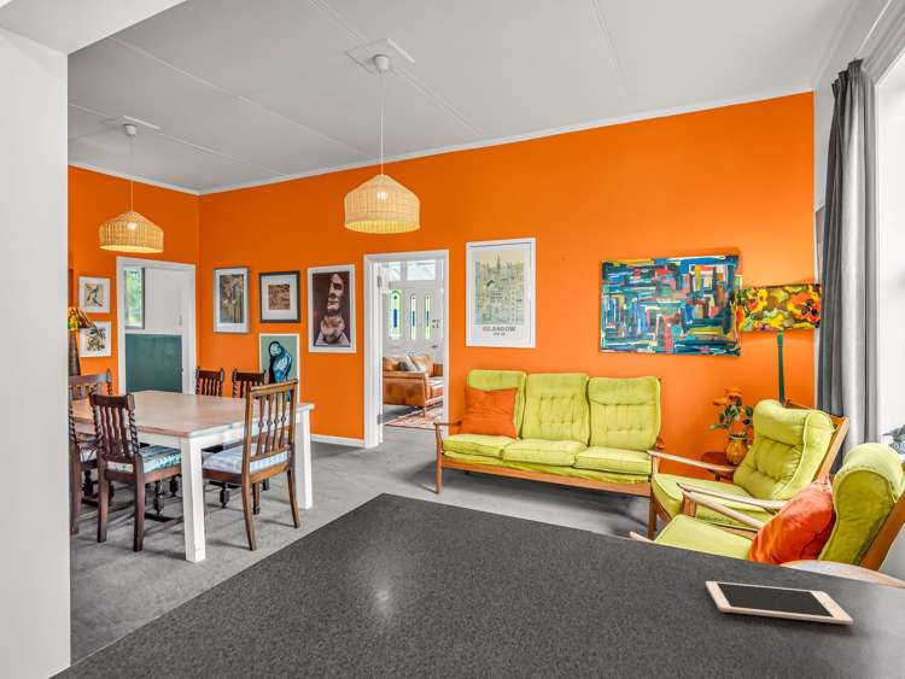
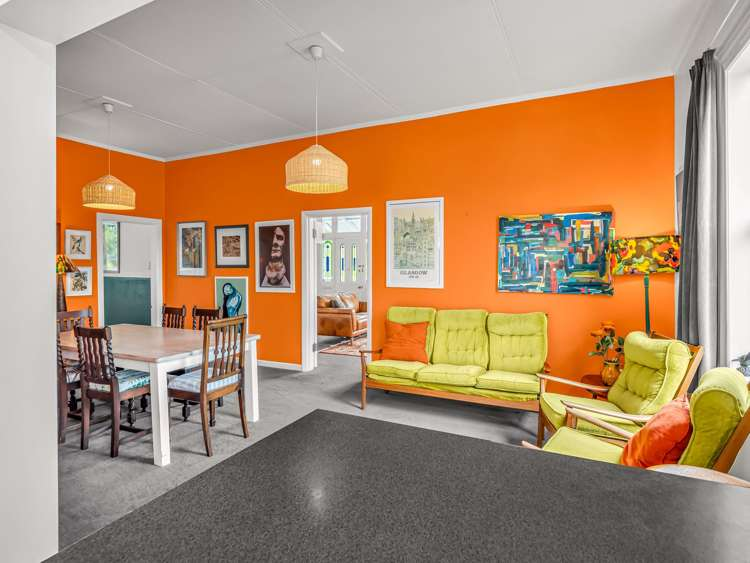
- cell phone [705,580,854,626]
